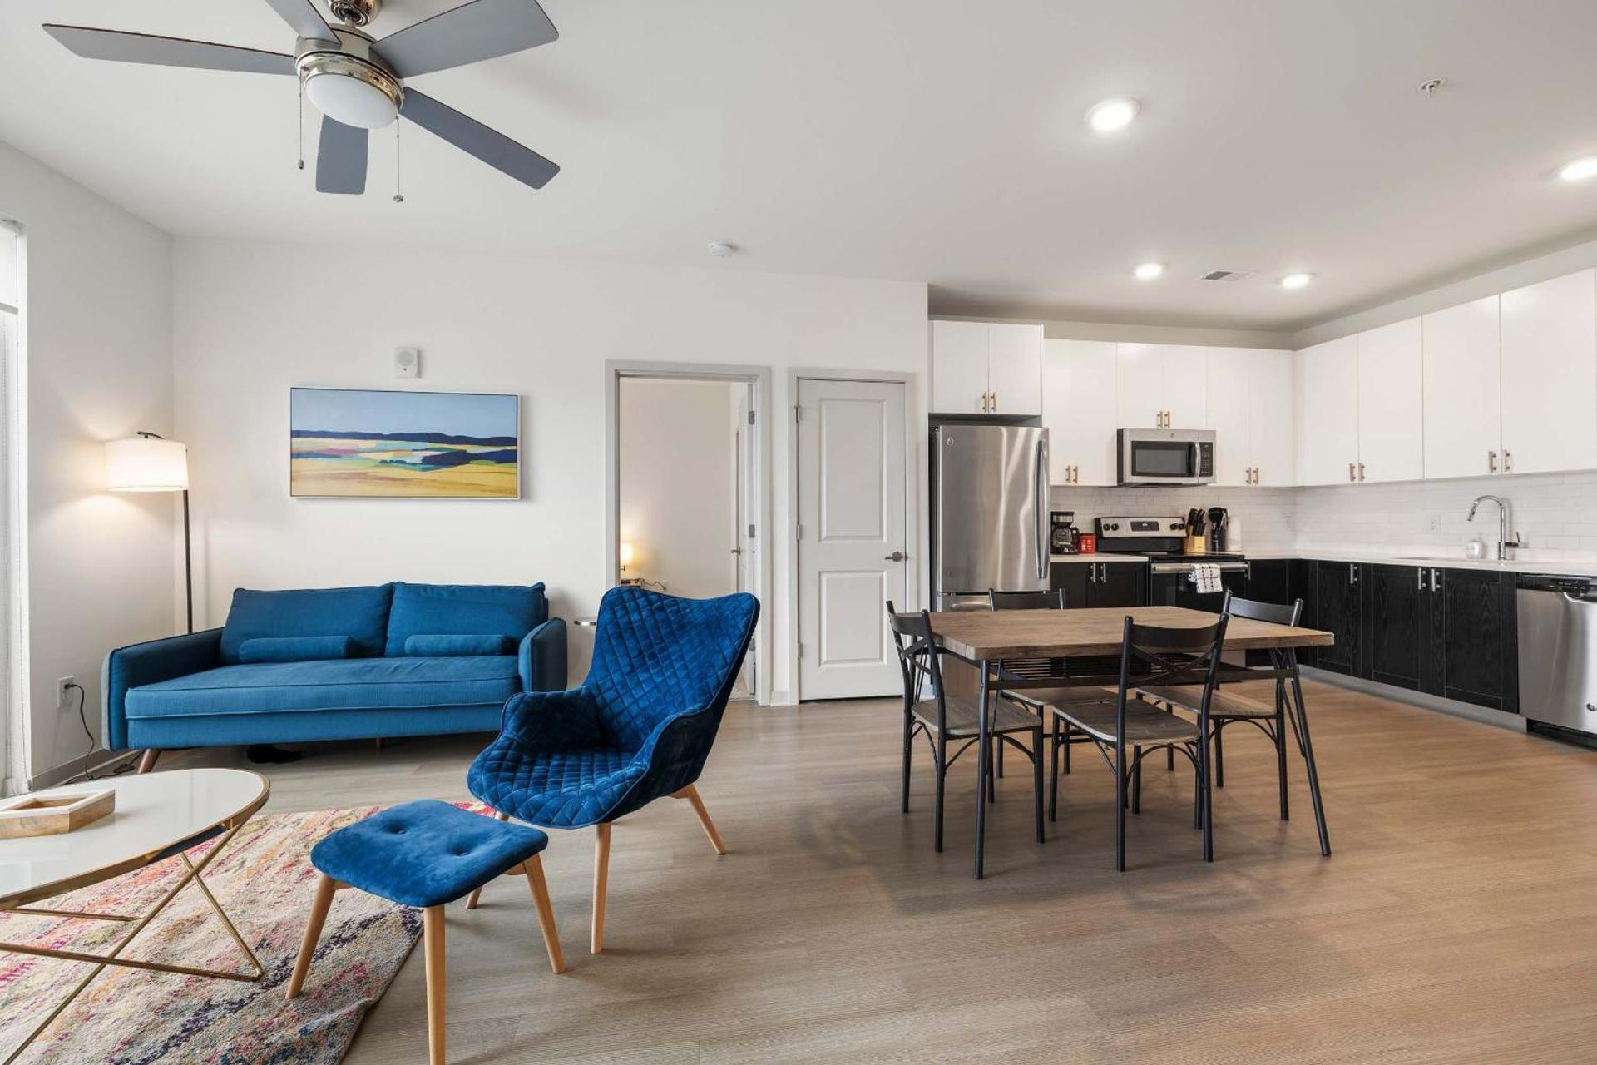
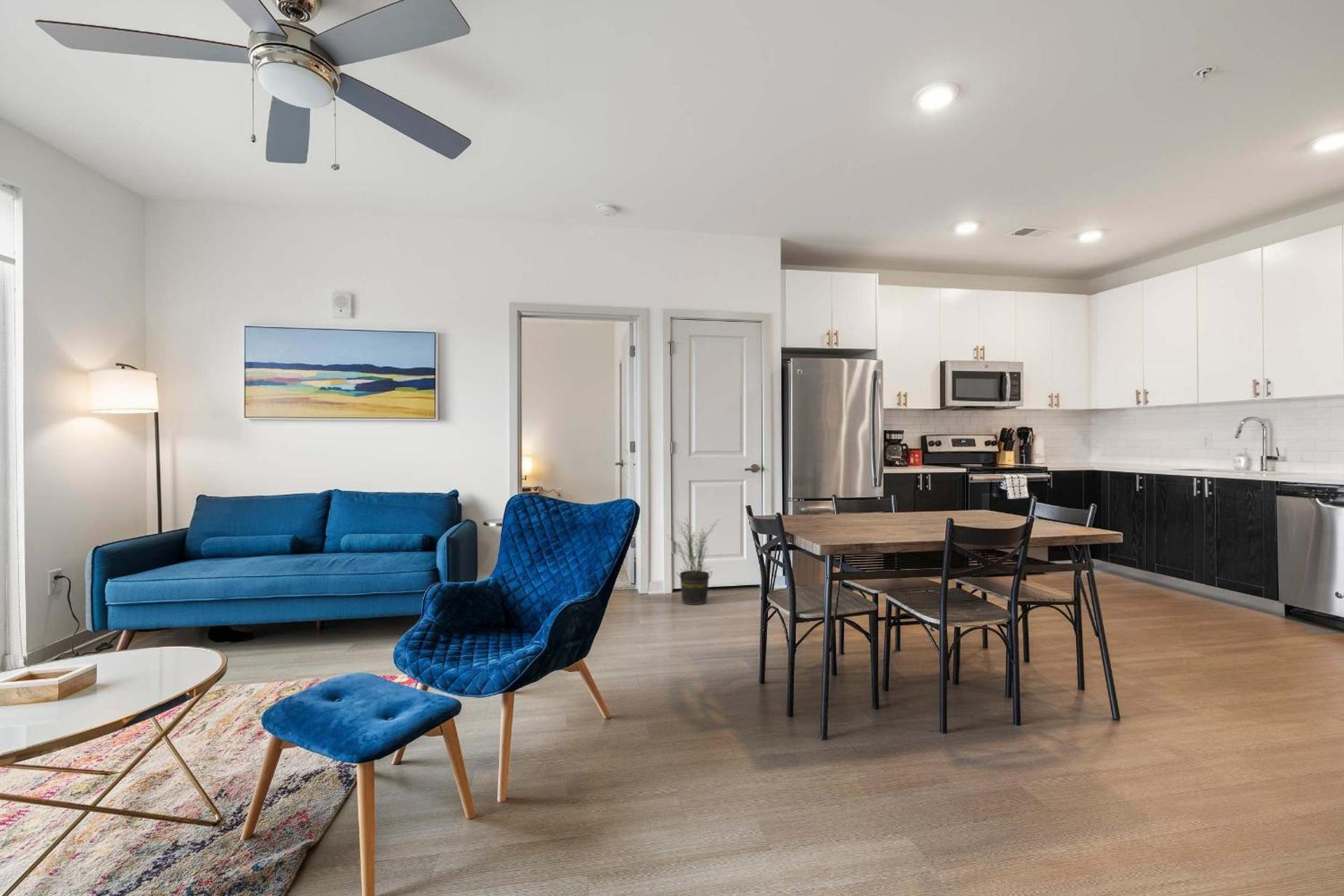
+ potted plant [667,517,722,605]
